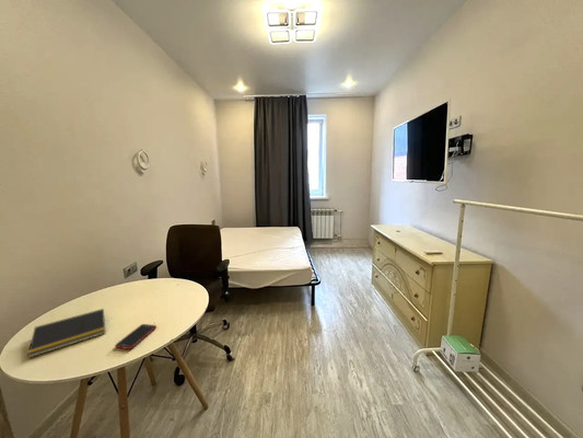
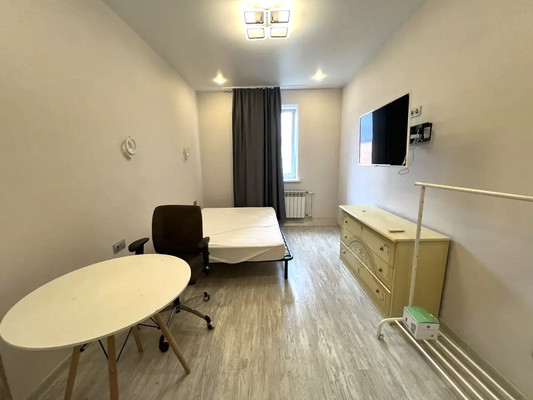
- notepad [26,308,106,359]
- cell phone [114,323,158,350]
